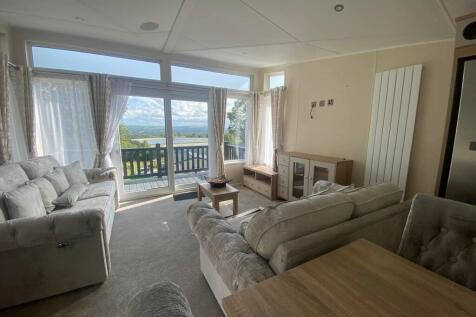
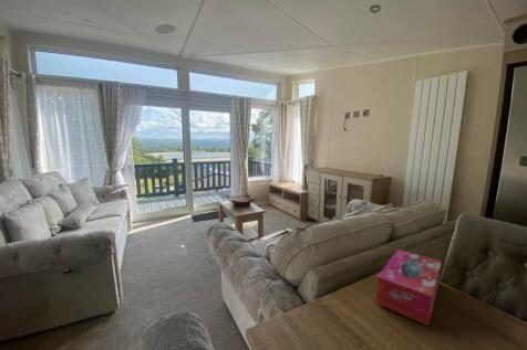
+ tissue box [374,247,443,327]
